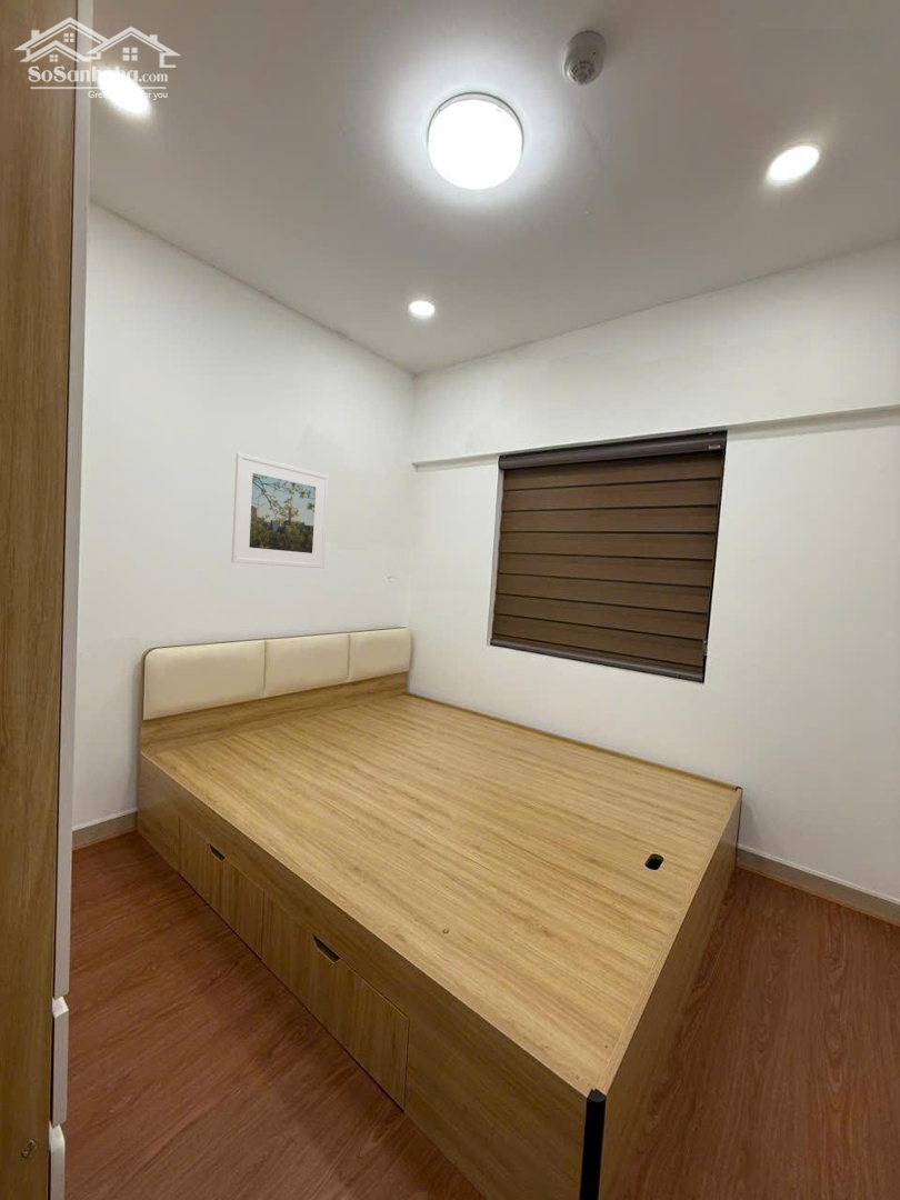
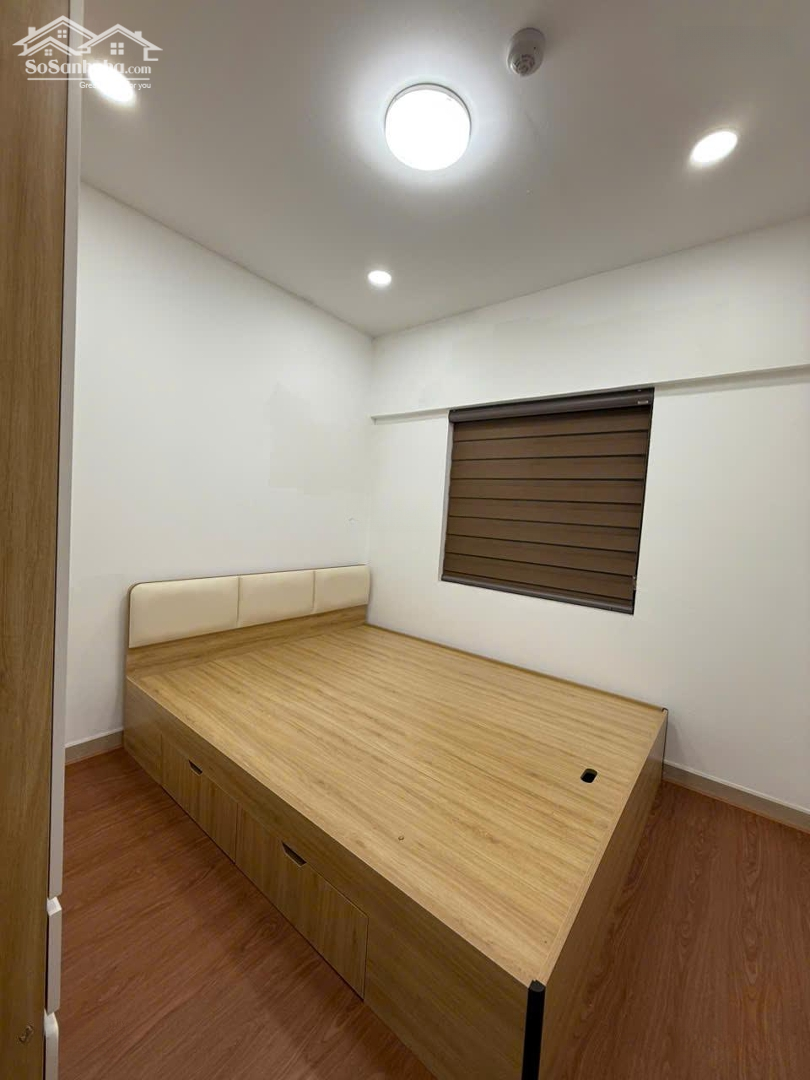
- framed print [230,452,330,569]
